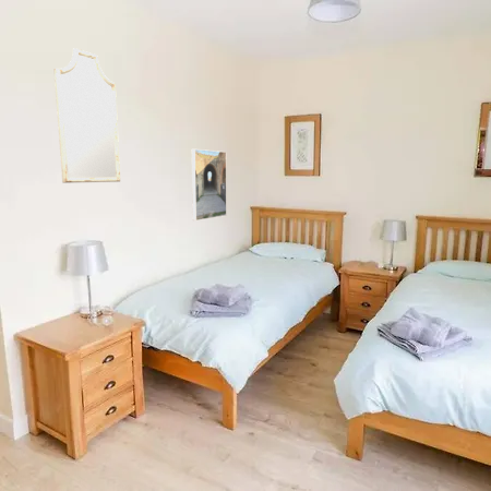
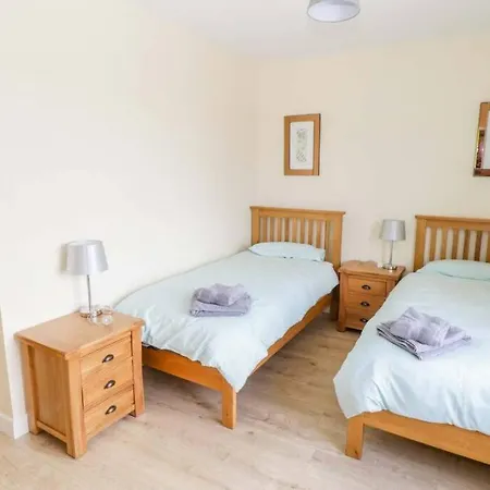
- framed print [191,148,228,221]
- home mirror [53,47,121,184]
